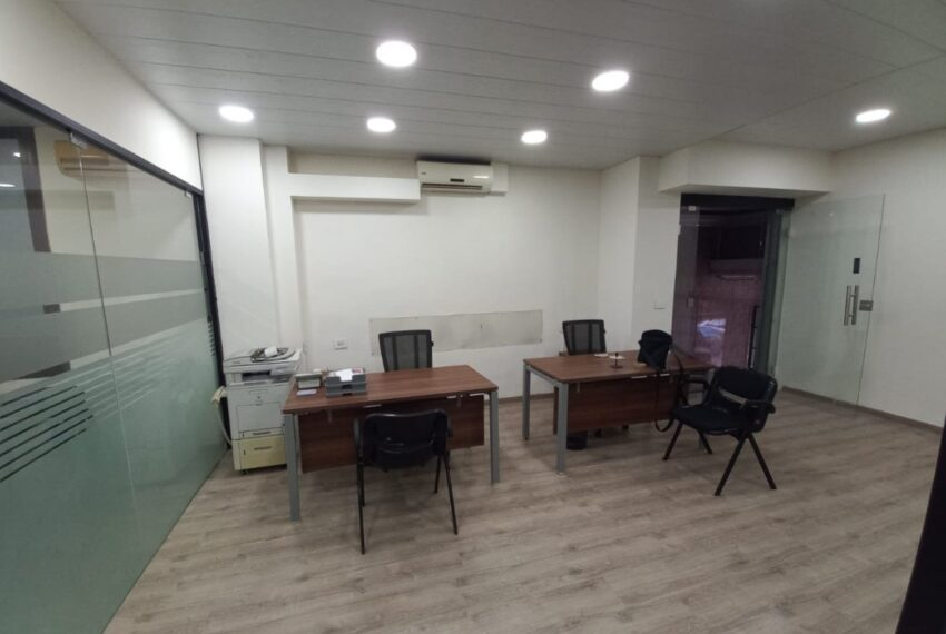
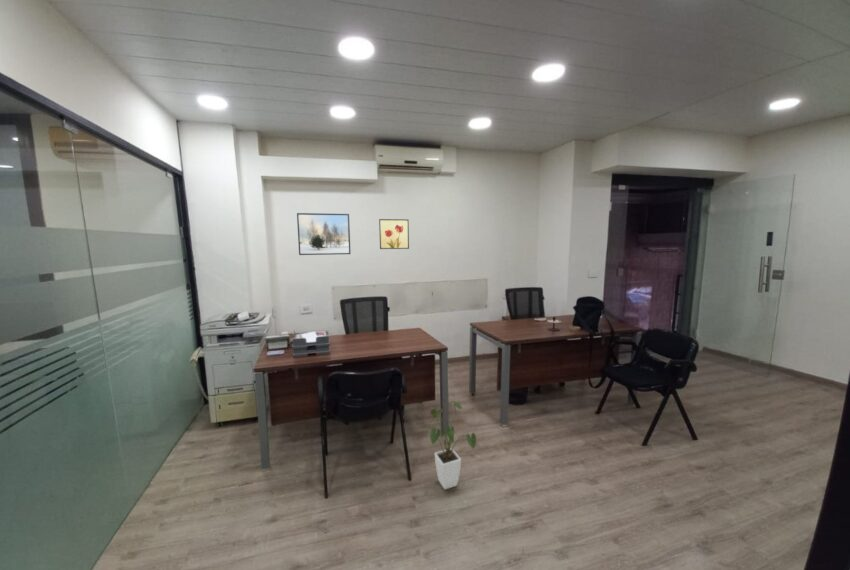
+ wall art [378,218,410,250]
+ house plant [423,400,477,490]
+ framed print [296,212,352,256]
